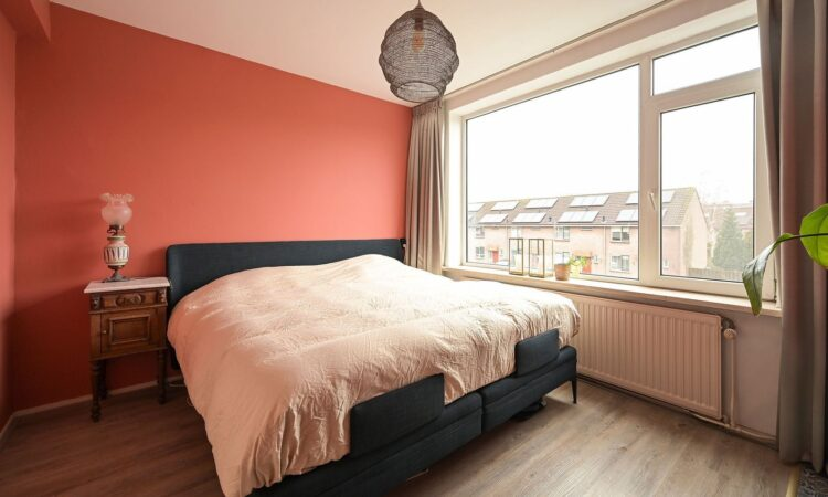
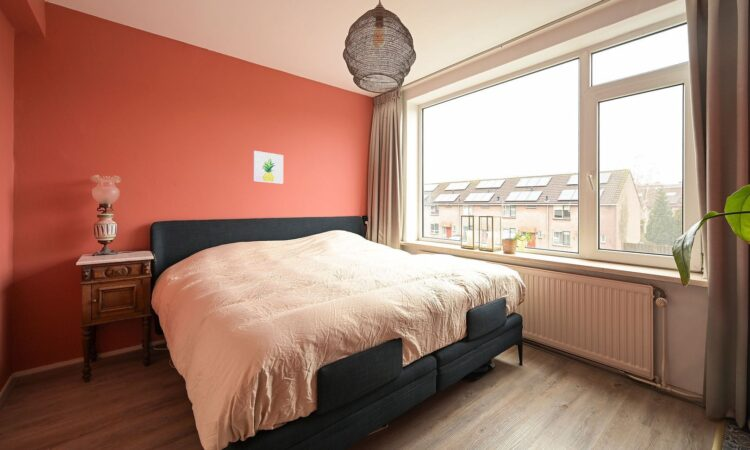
+ wall art [252,150,284,185]
